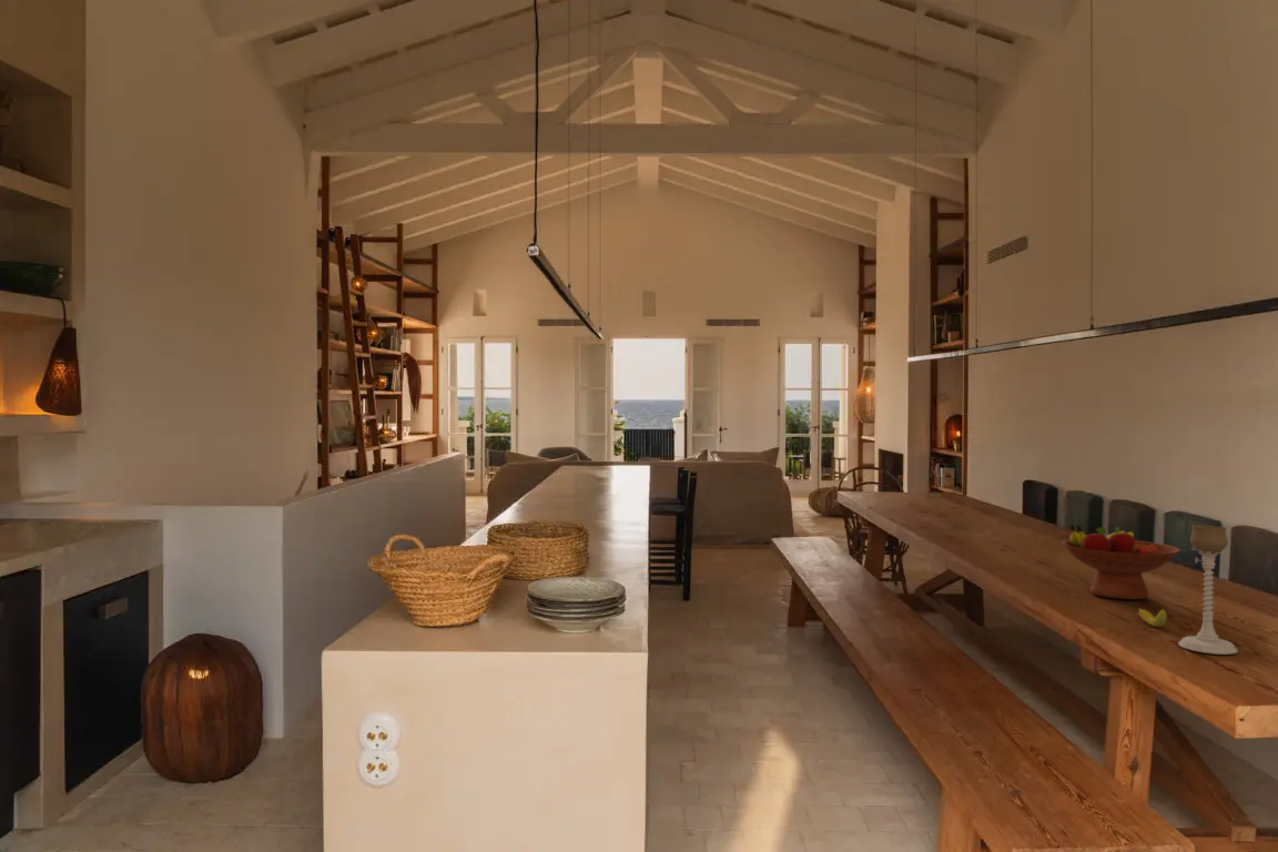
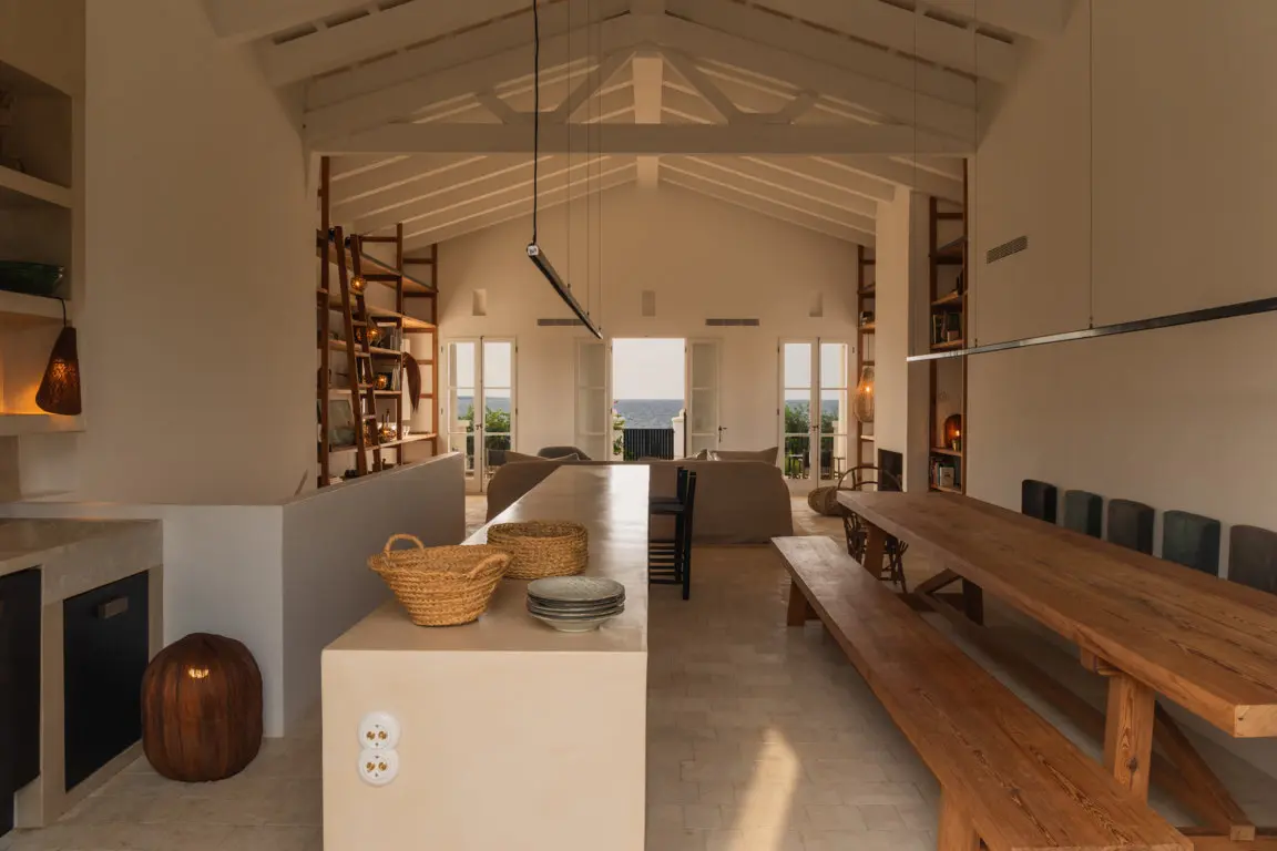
- fruit bowl [1061,524,1181,600]
- fruit [1137,608,1167,628]
- candle holder [1177,524,1239,656]
